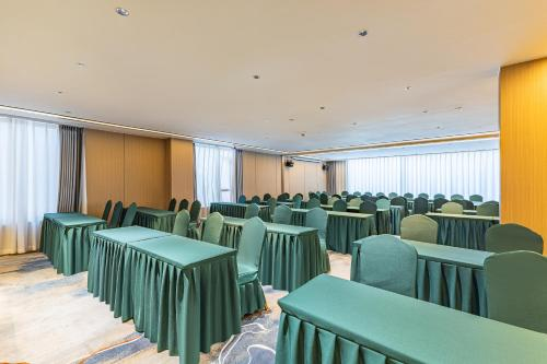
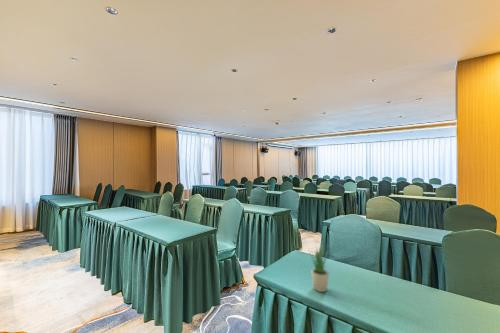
+ potted plant [307,242,330,293]
